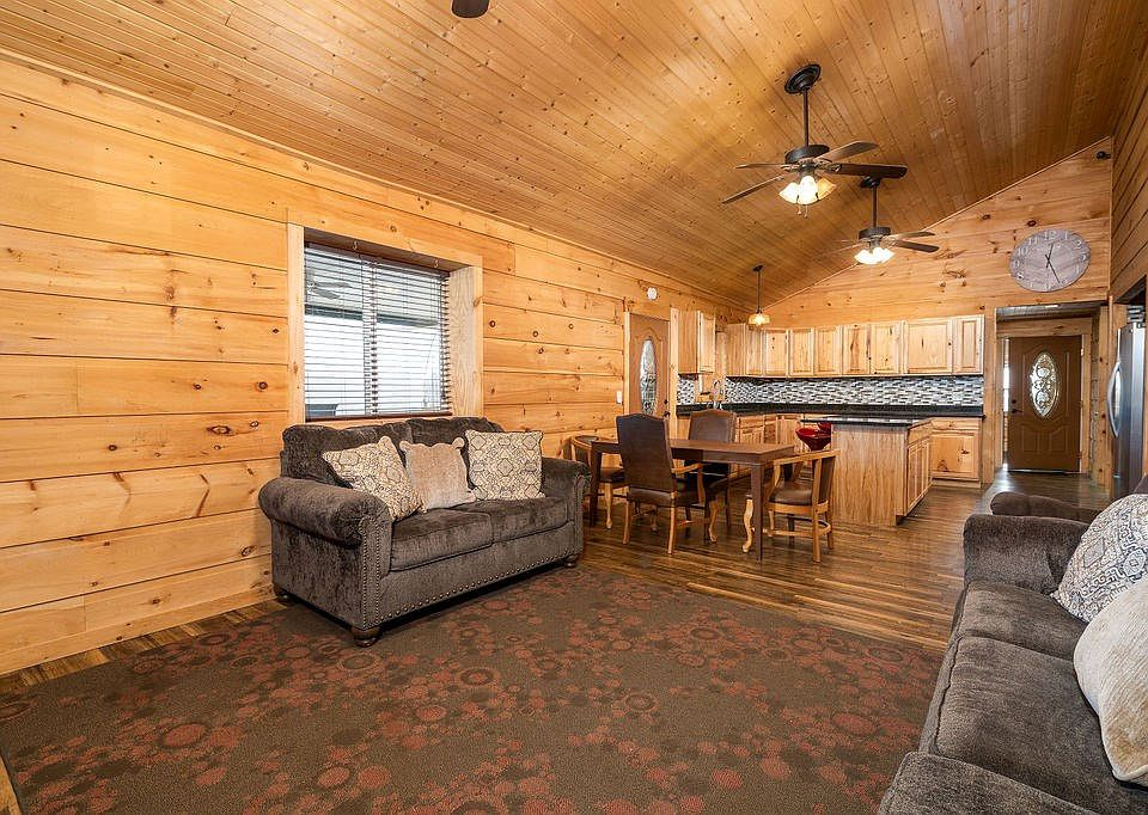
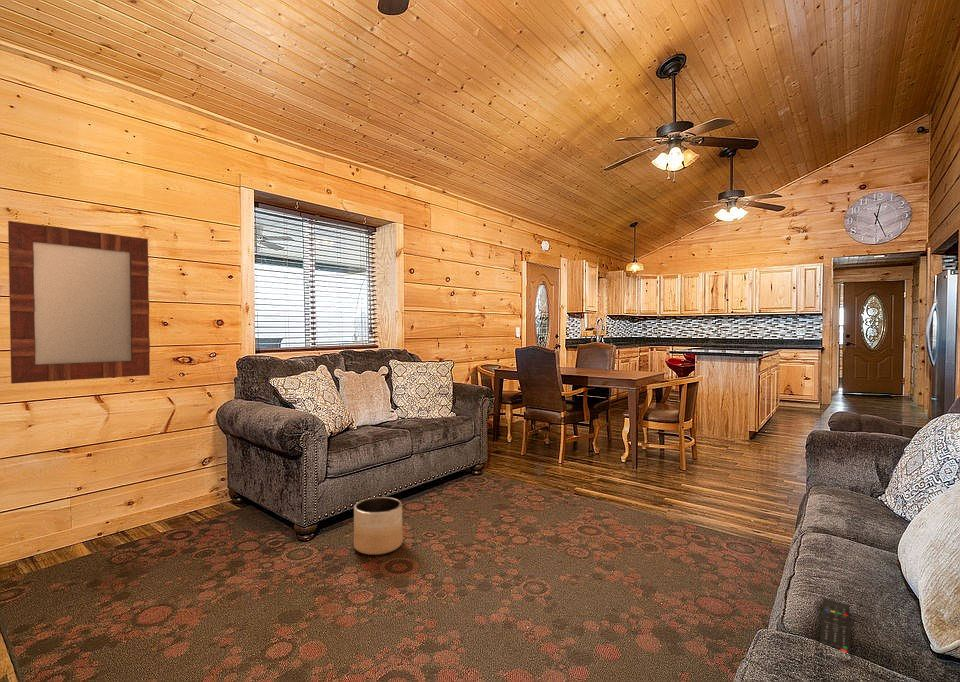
+ home mirror [7,220,151,385]
+ planter [353,496,404,556]
+ remote control [819,597,851,656]
